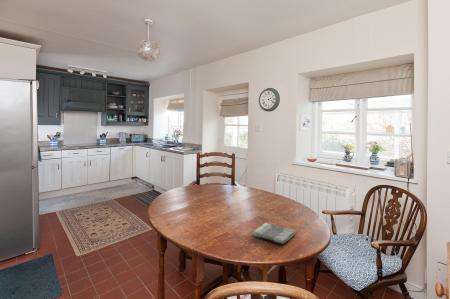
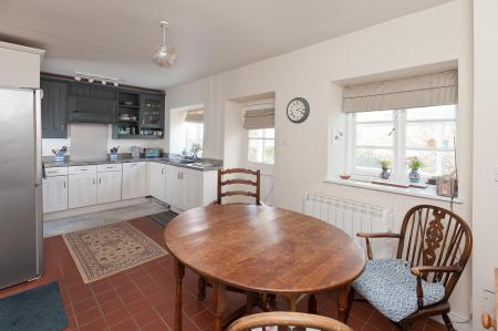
- dish towel [251,222,297,245]
